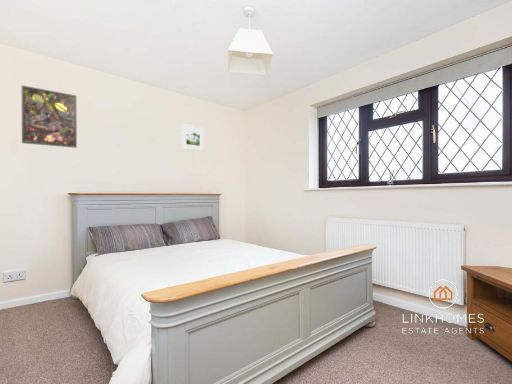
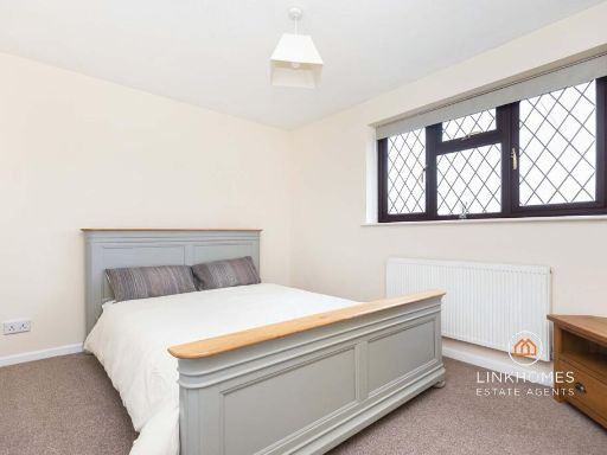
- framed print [180,123,205,152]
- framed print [21,84,78,149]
